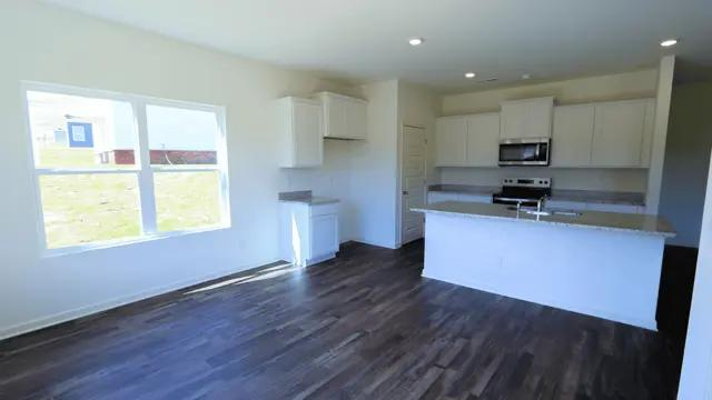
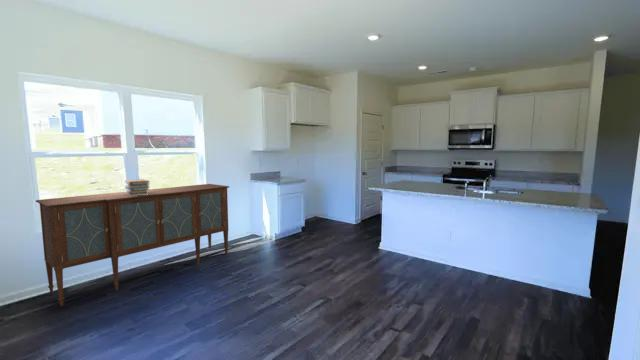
+ sideboard [35,183,230,307]
+ book stack [123,178,151,196]
